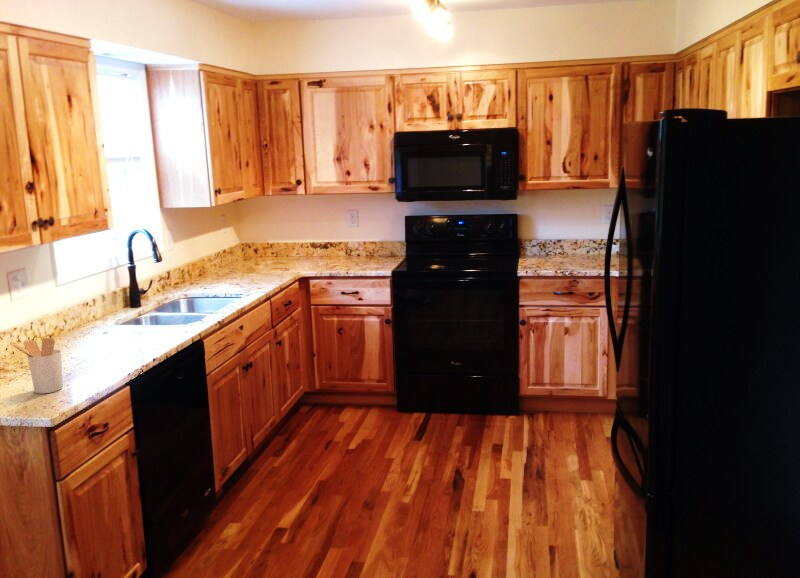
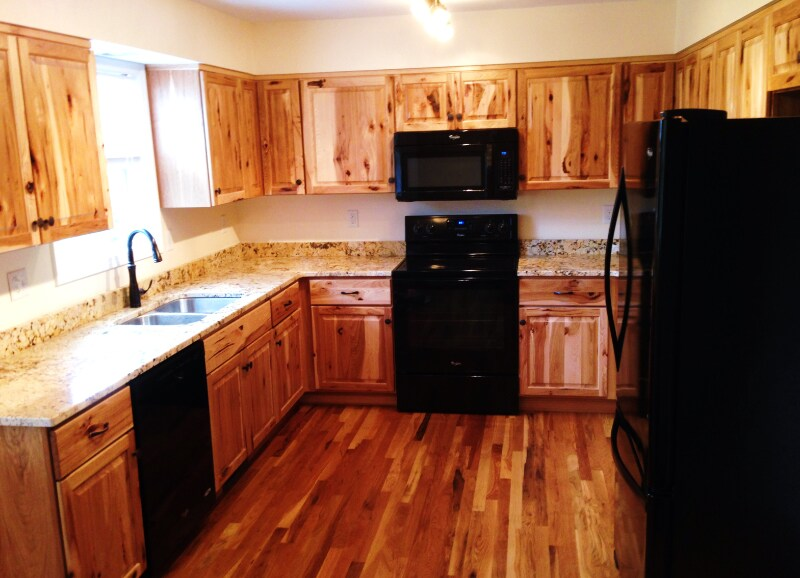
- utensil holder [9,337,64,394]
